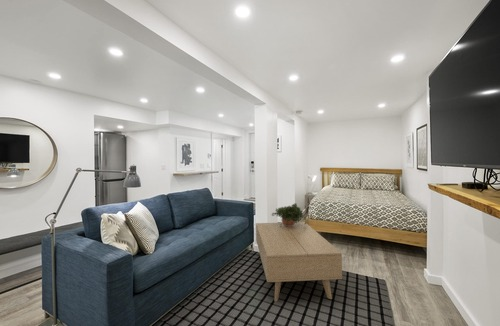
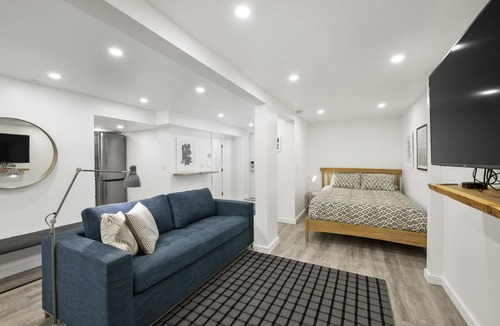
- potted plant [270,202,308,227]
- coffee table [255,221,343,303]
